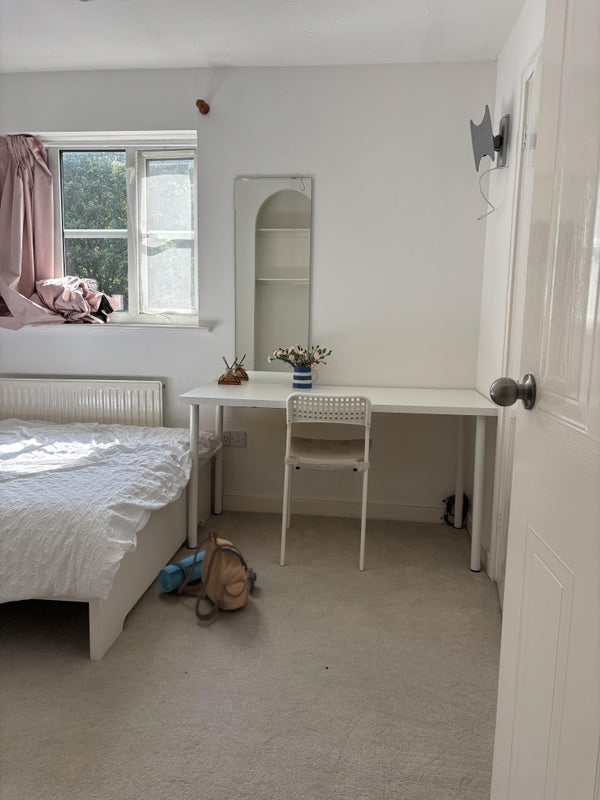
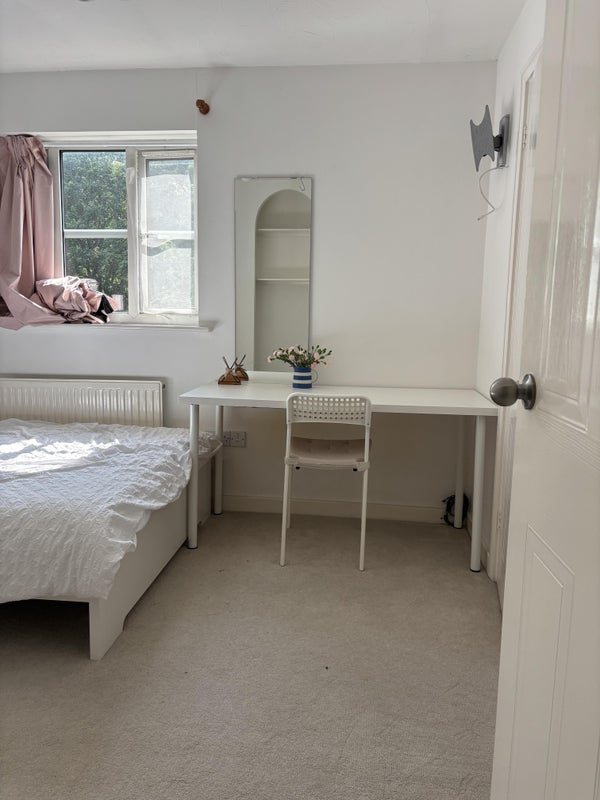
- backpack [157,528,258,622]
